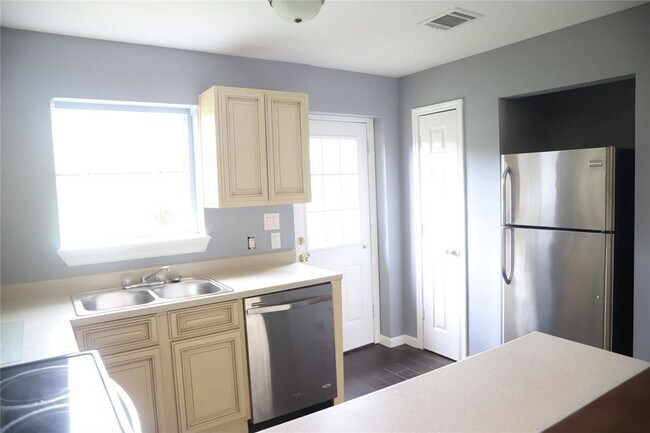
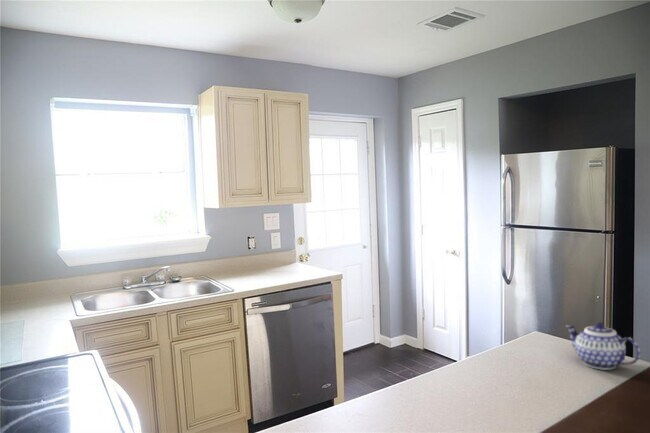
+ teapot [565,321,641,371]
